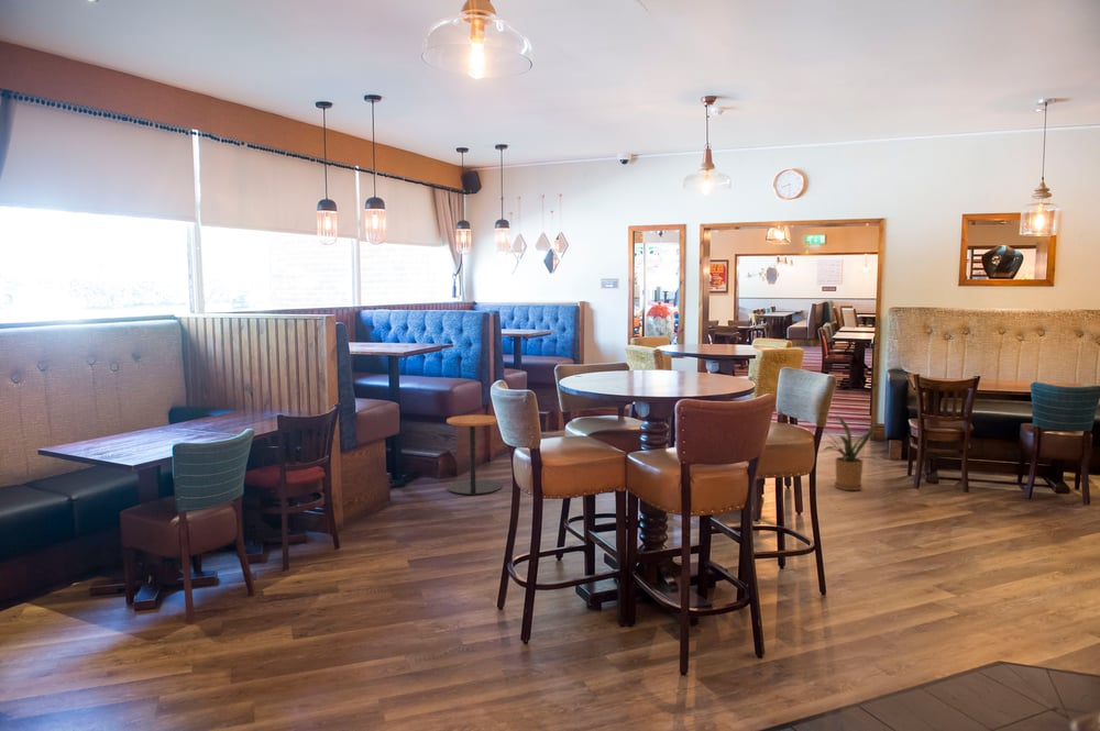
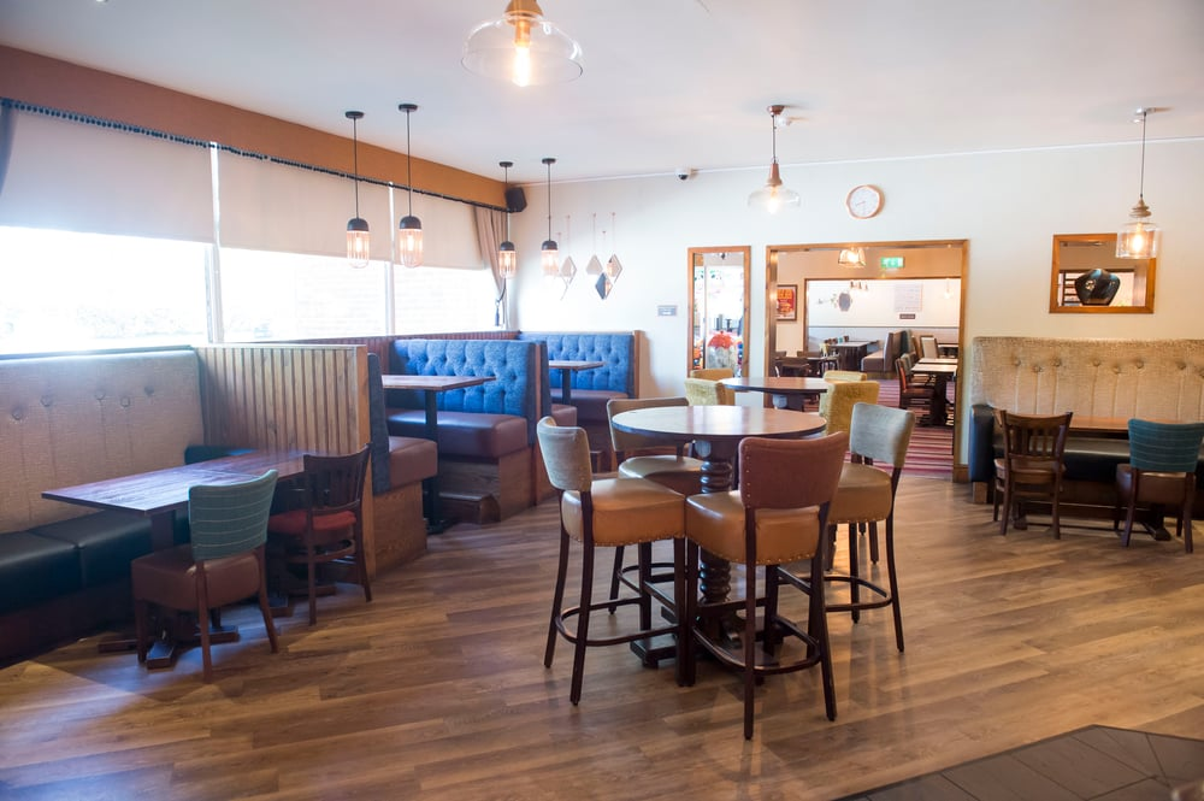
- house plant [822,412,883,491]
- side table [446,413,503,496]
